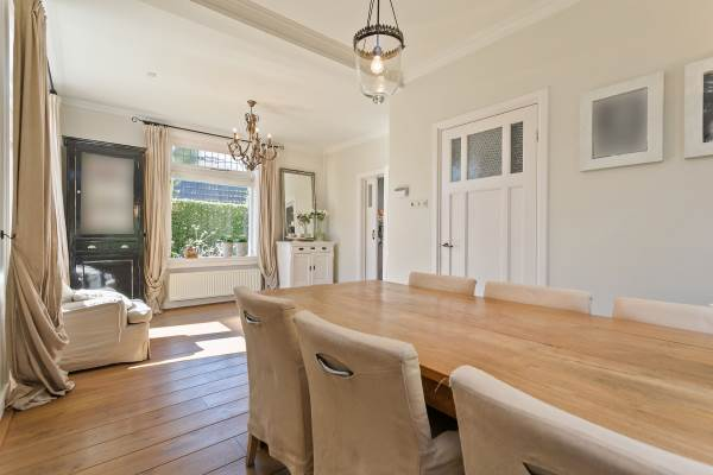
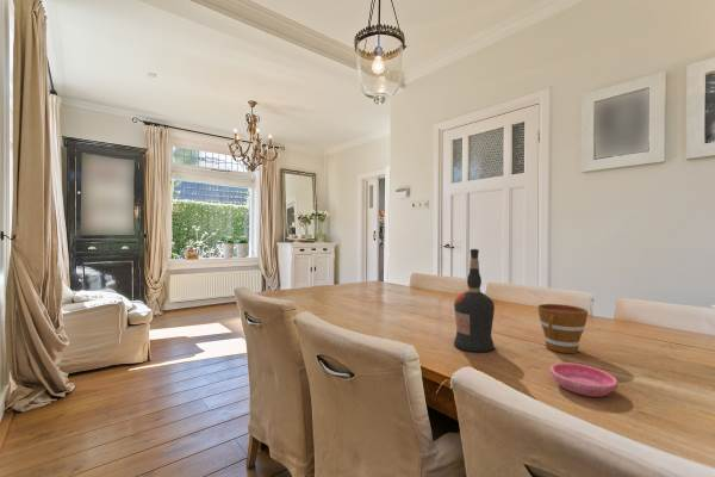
+ liquor bottle [453,248,496,353]
+ cup [537,303,589,354]
+ saucer [548,361,618,398]
